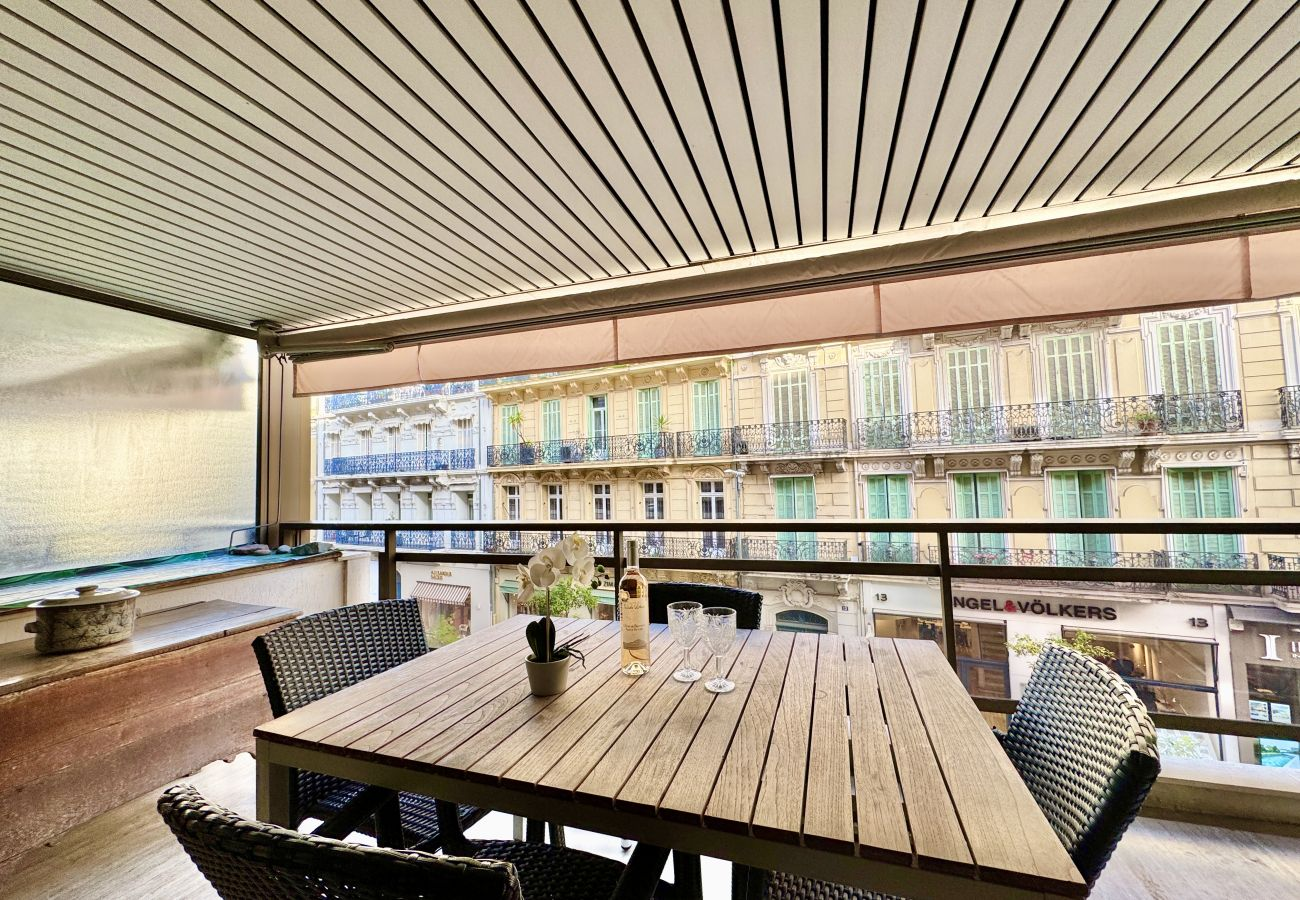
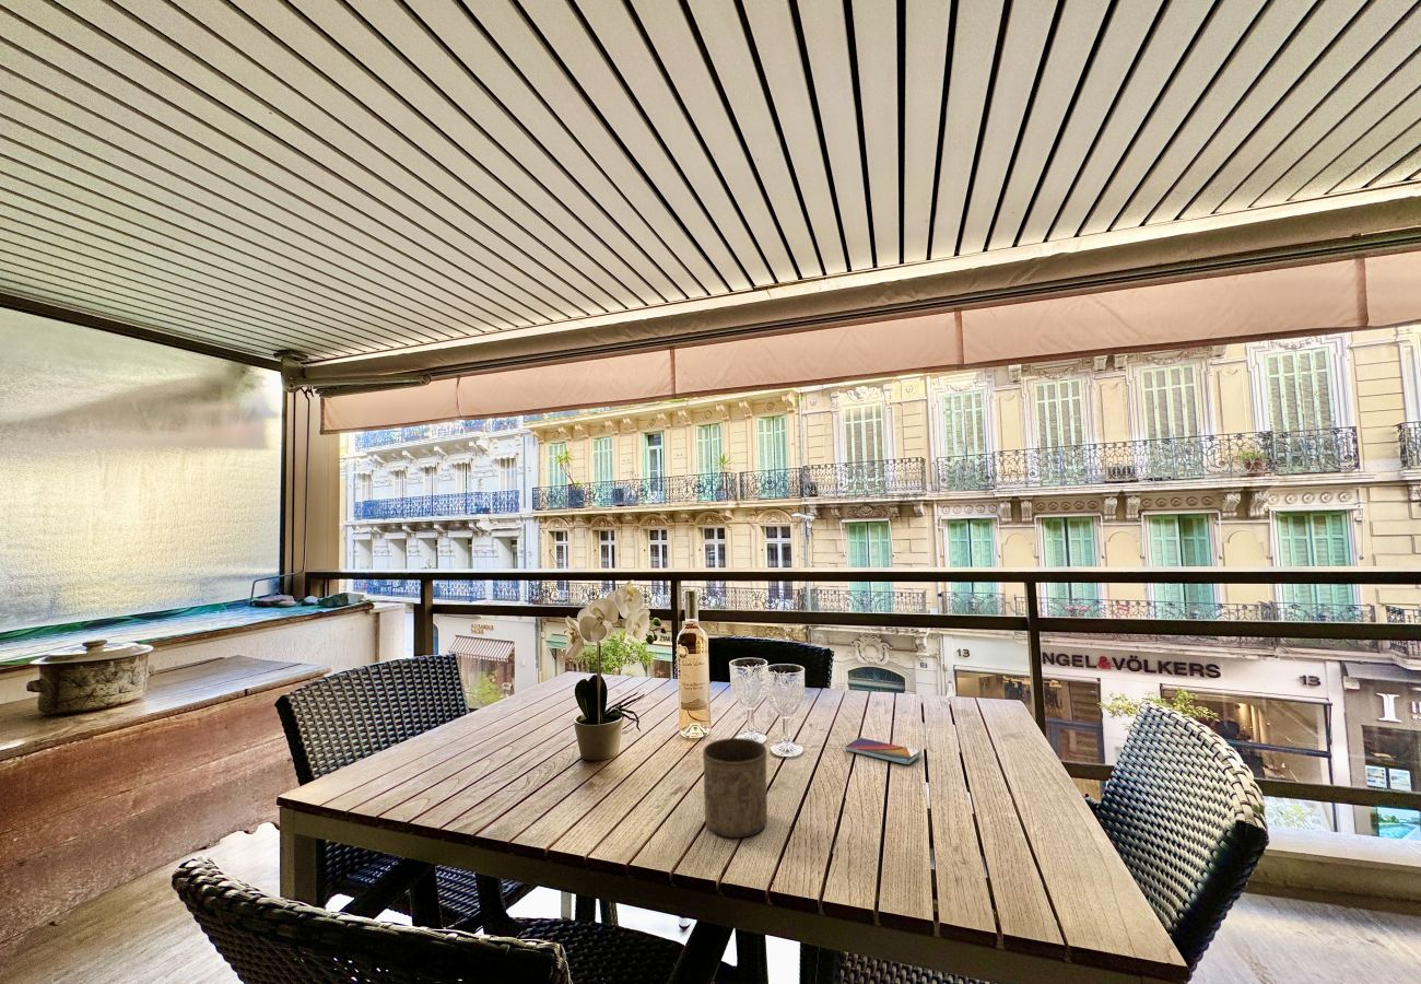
+ smartphone [844,737,923,765]
+ cup [702,737,768,839]
